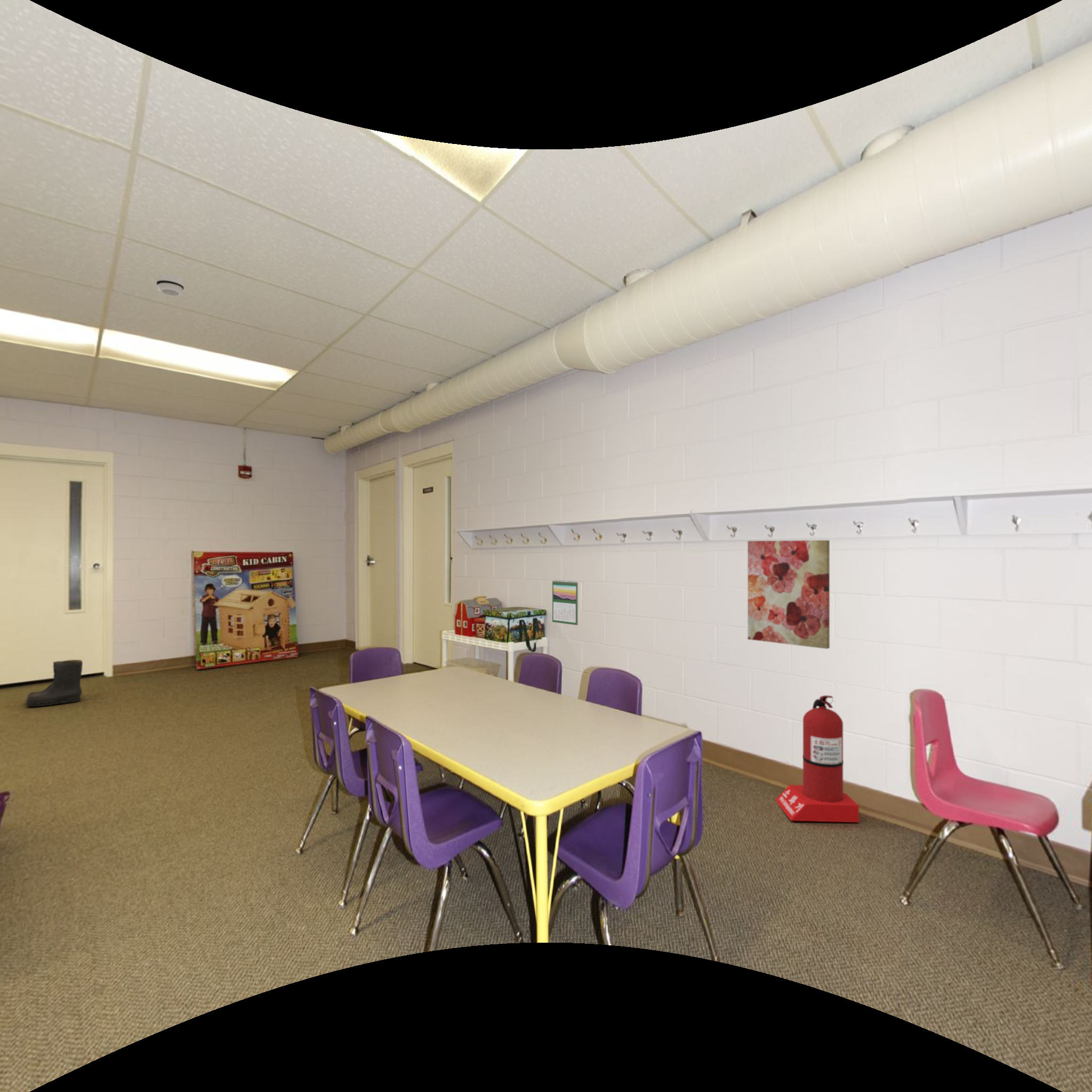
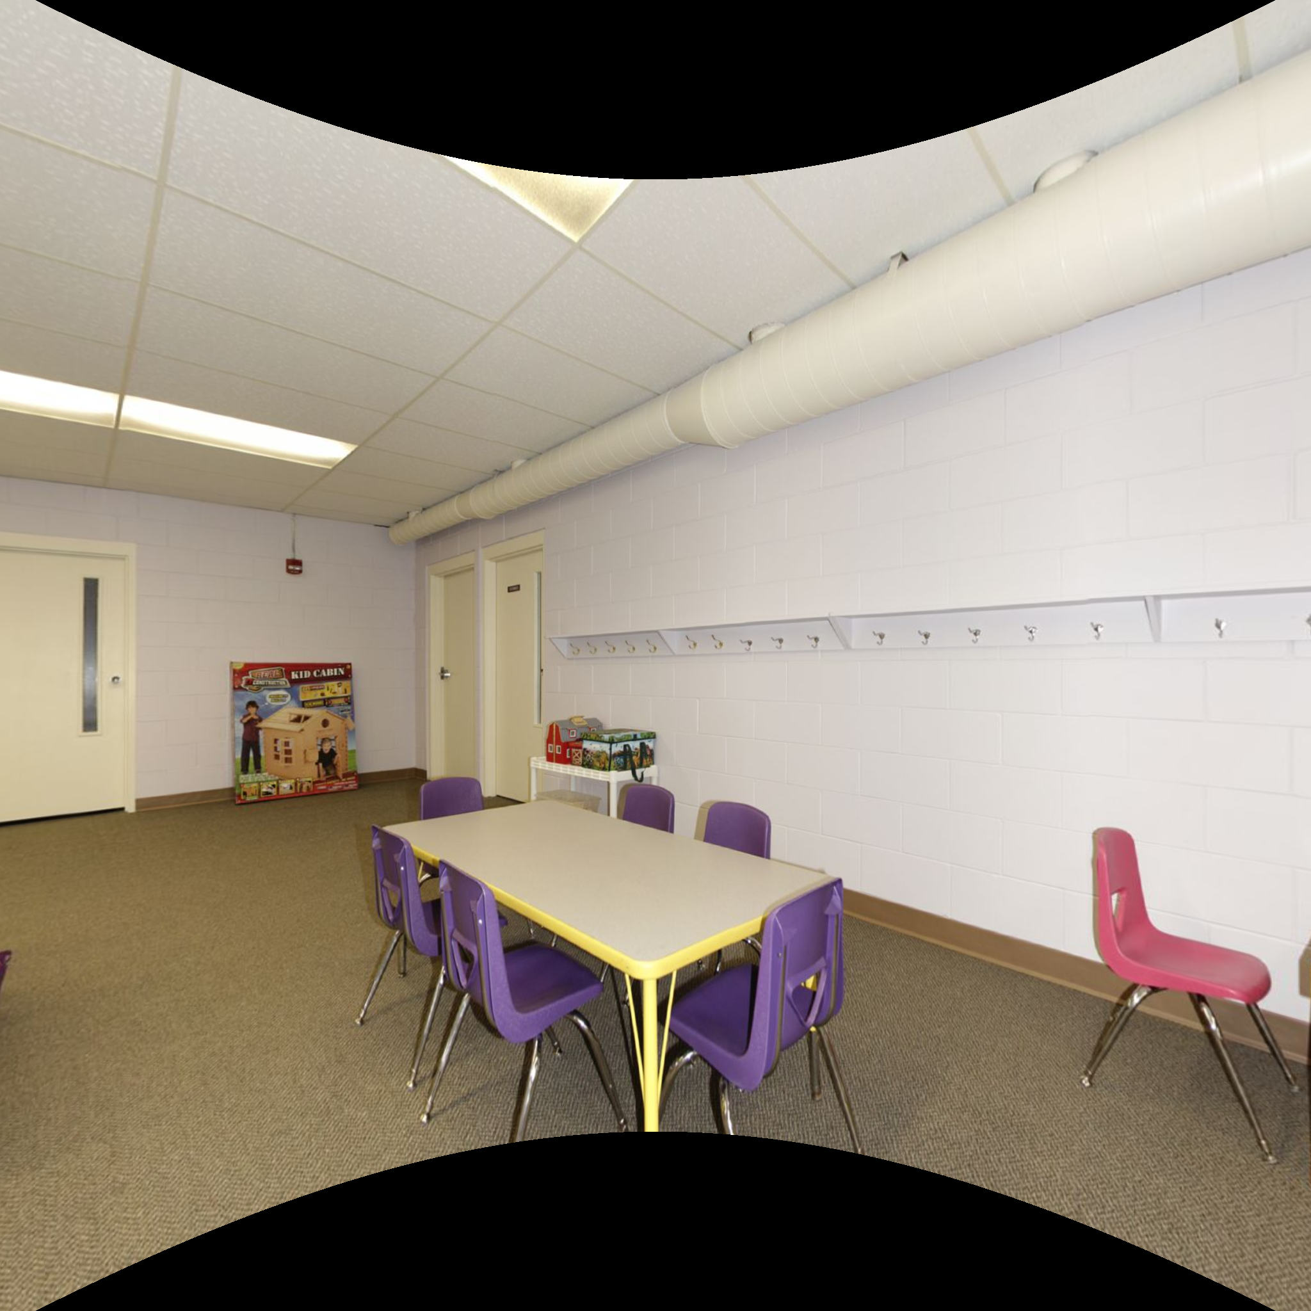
- fire extinguisher [775,695,860,823]
- smoke detector [156,274,184,296]
- calendar [552,580,579,626]
- boots [24,659,83,707]
- wall art [747,540,830,649]
